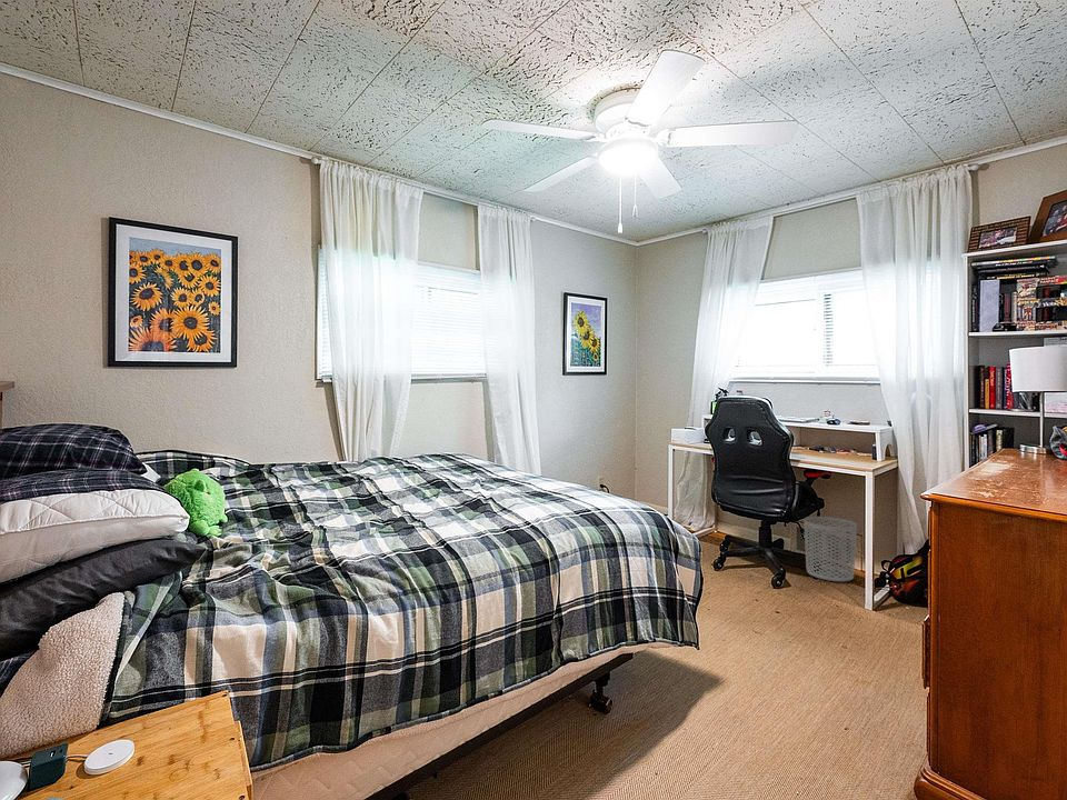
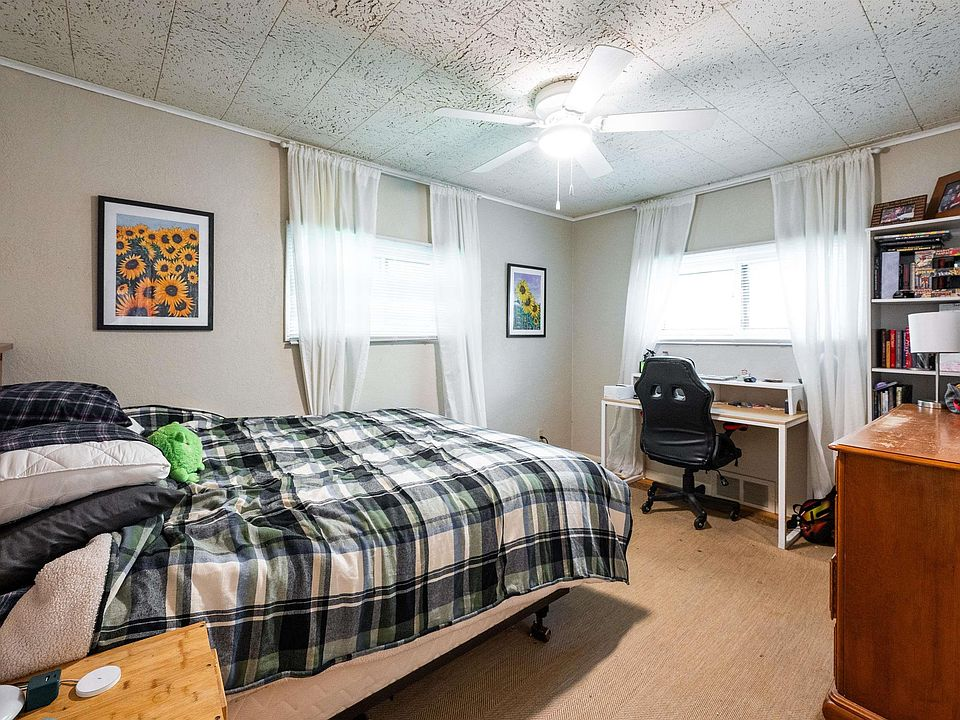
- waste bin [804,516,858,582]
